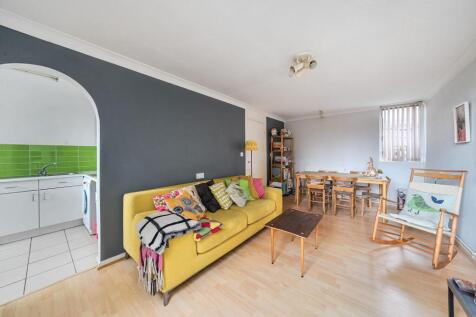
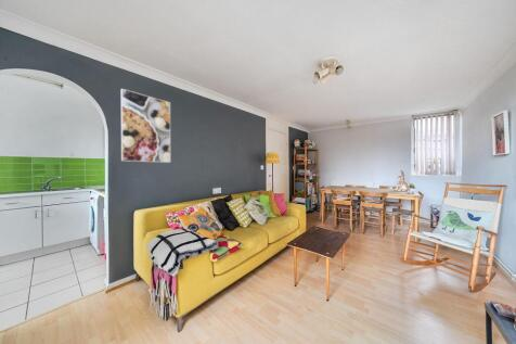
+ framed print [119,88,171,164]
